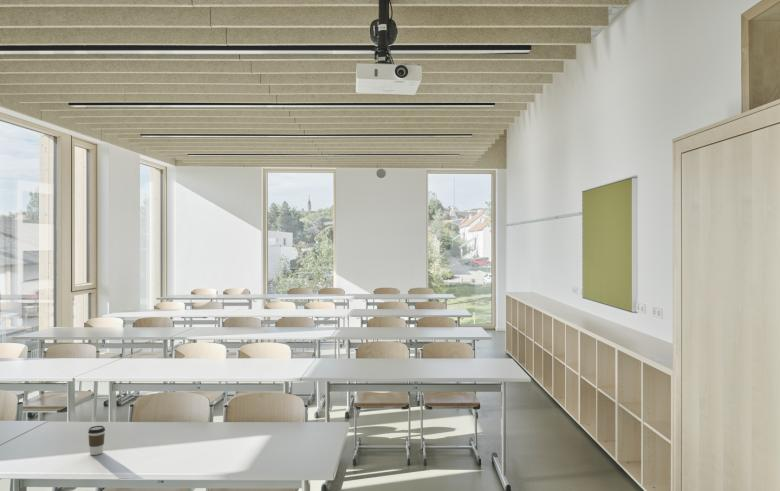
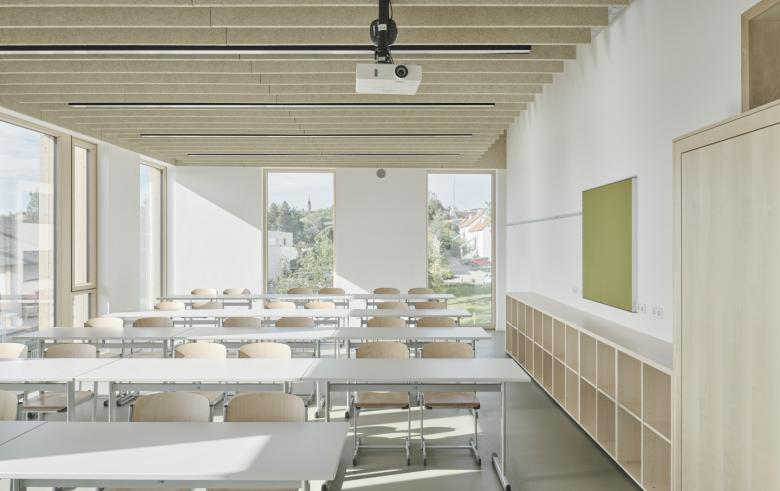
- coffee cup [87,425,106,456]
